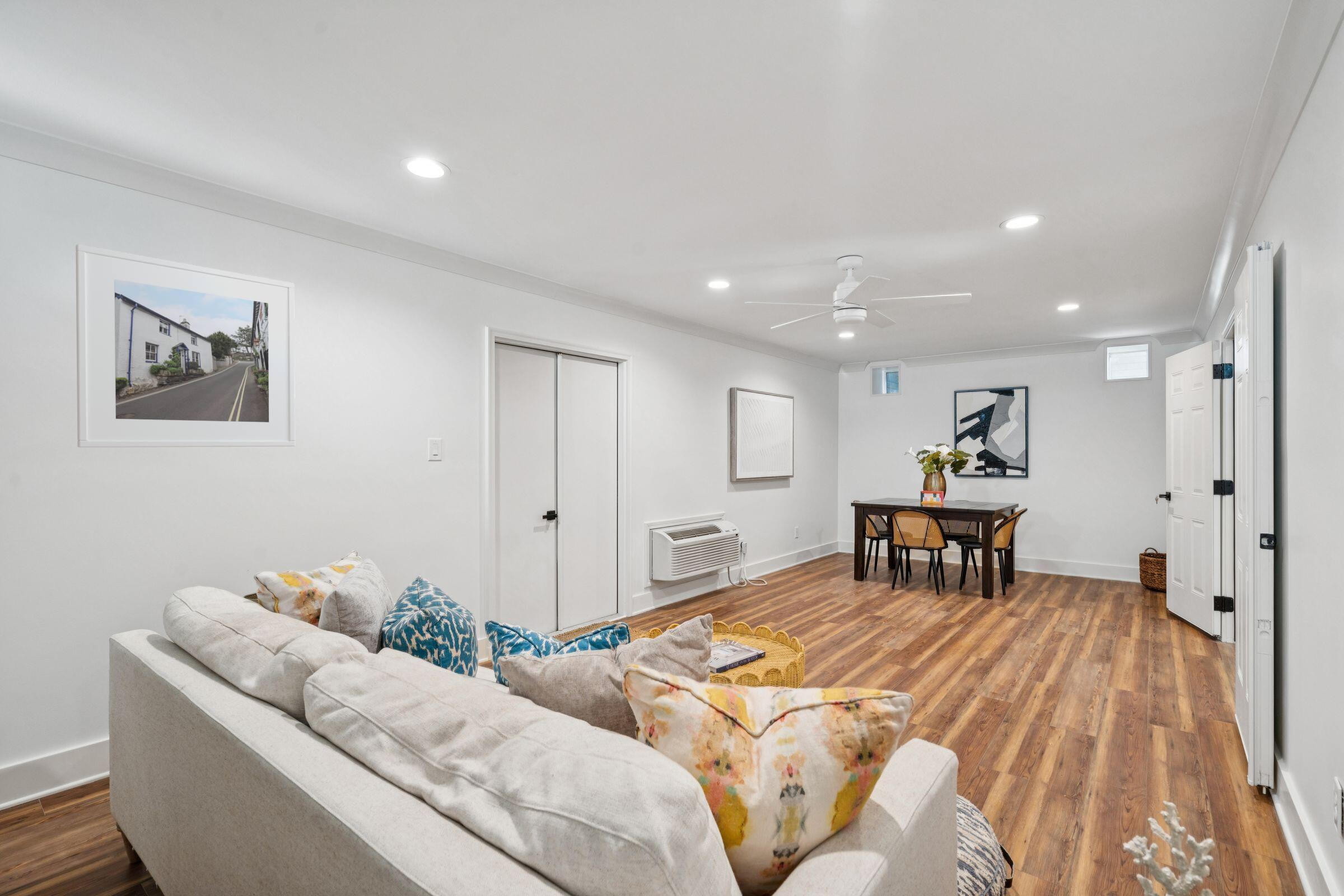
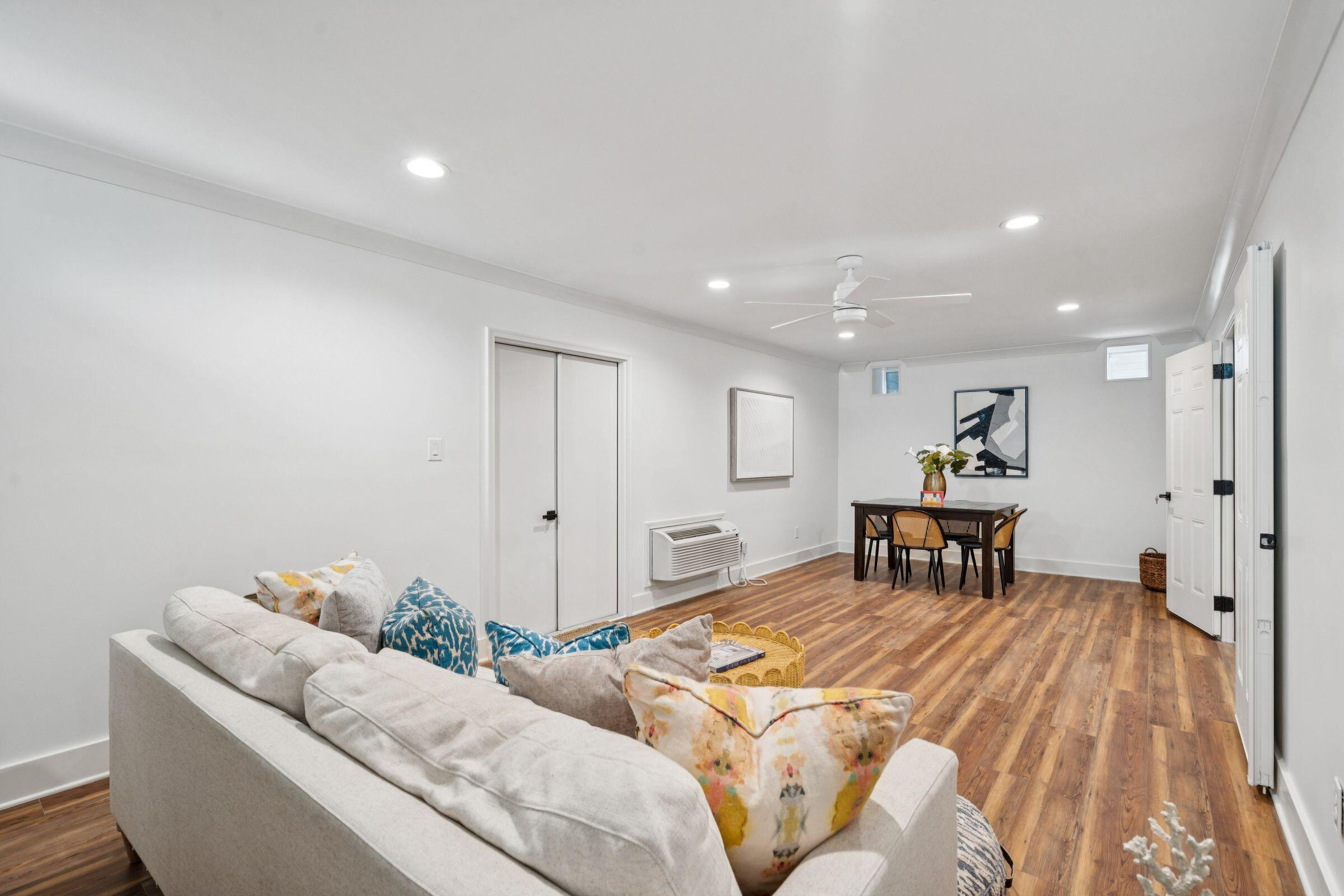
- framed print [75,244,296,448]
